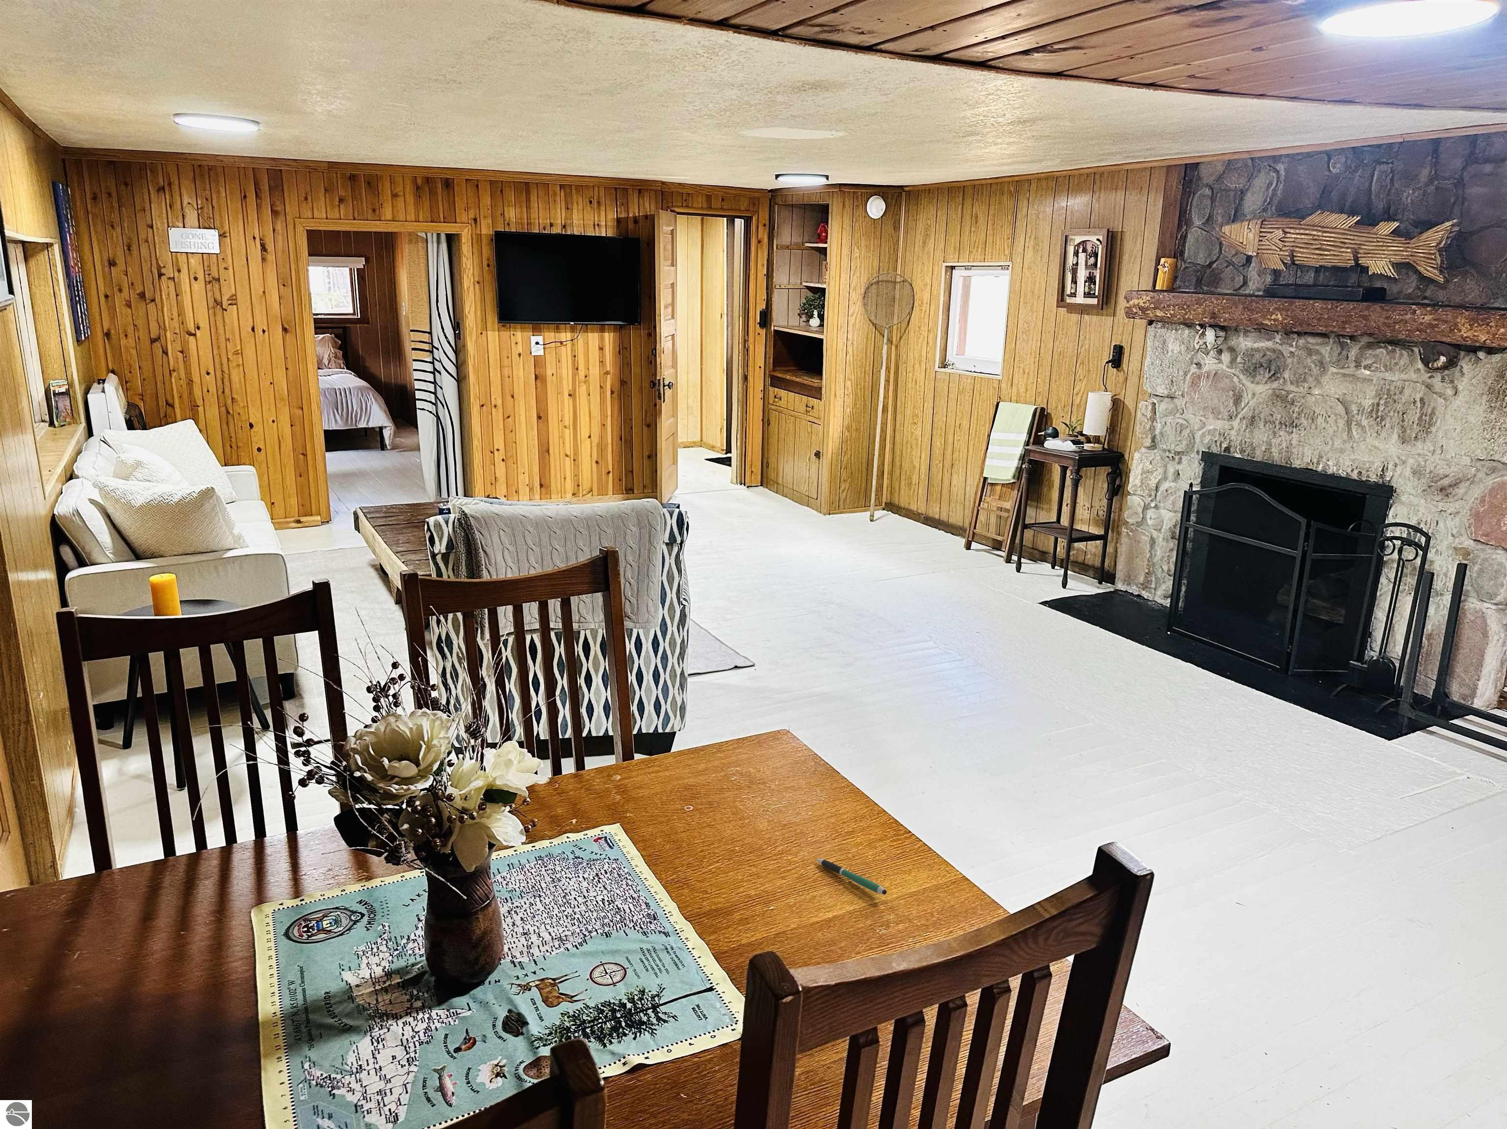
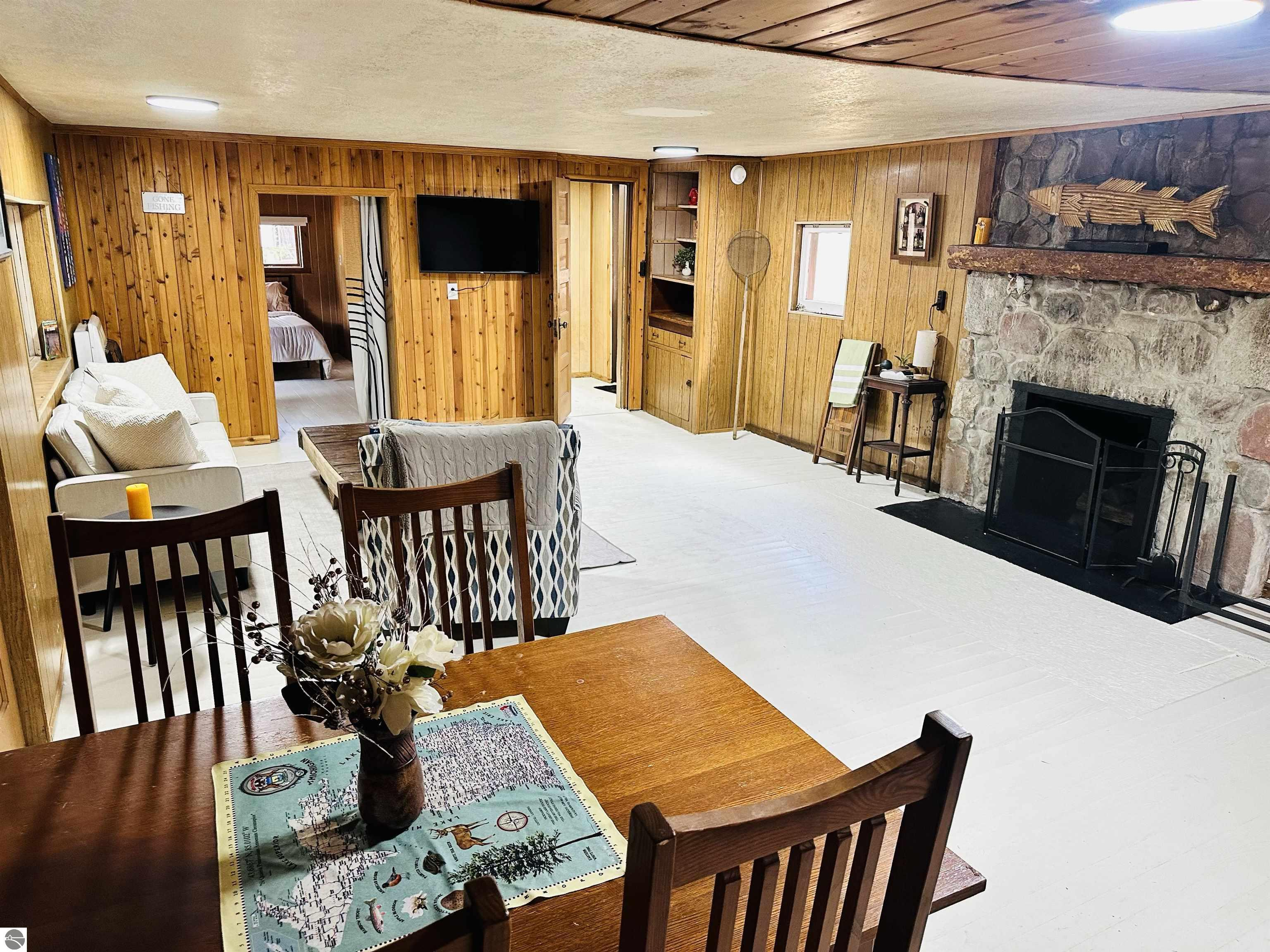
- pen [816,859,886,895]
